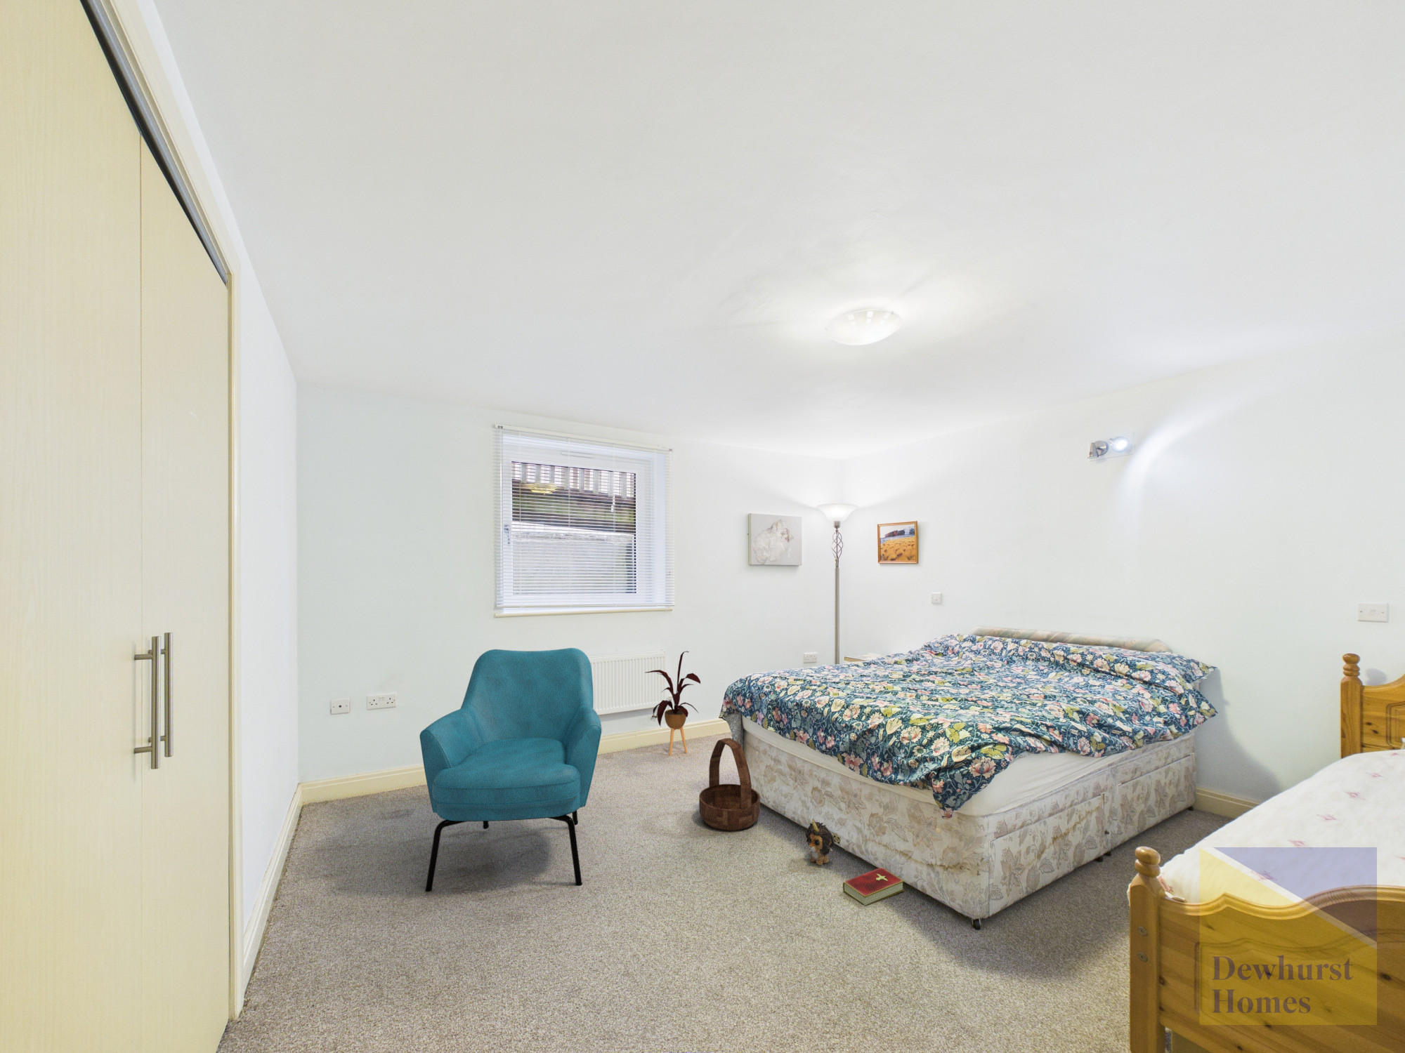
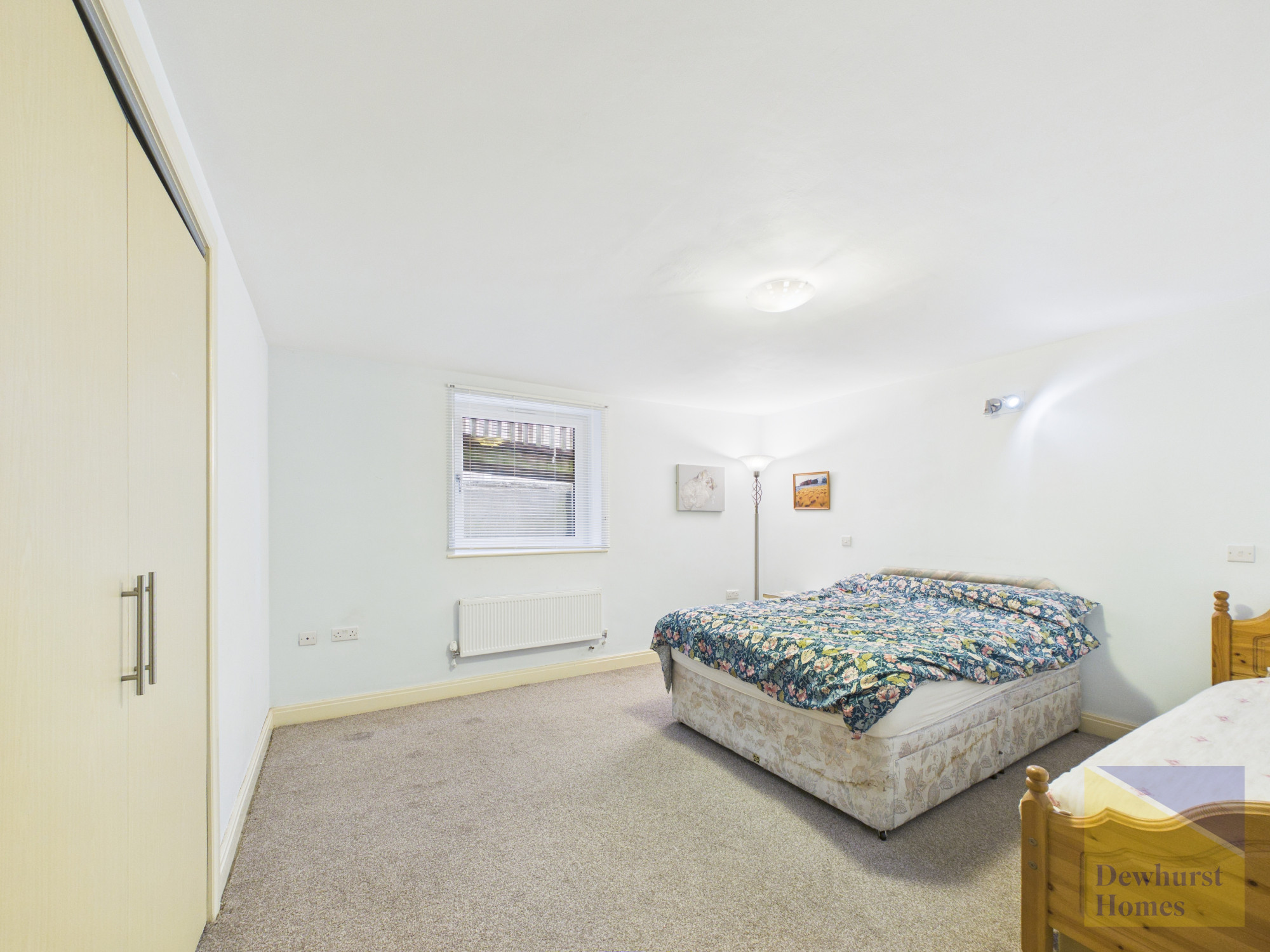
- house plant [645,650,701,757]
- armchair [418,647,602,893]
- basket [698,737,761,831]
- plush toy [803,817,835,866]
- hardcover book [842,866,905,906]
